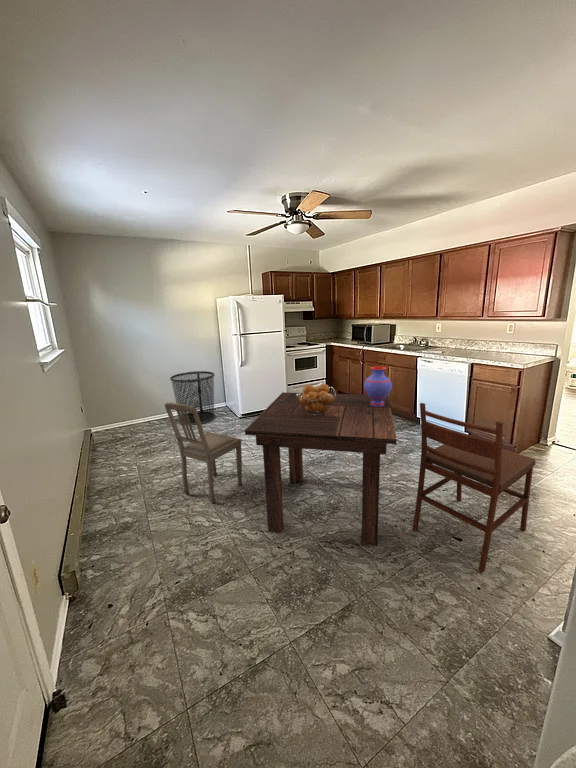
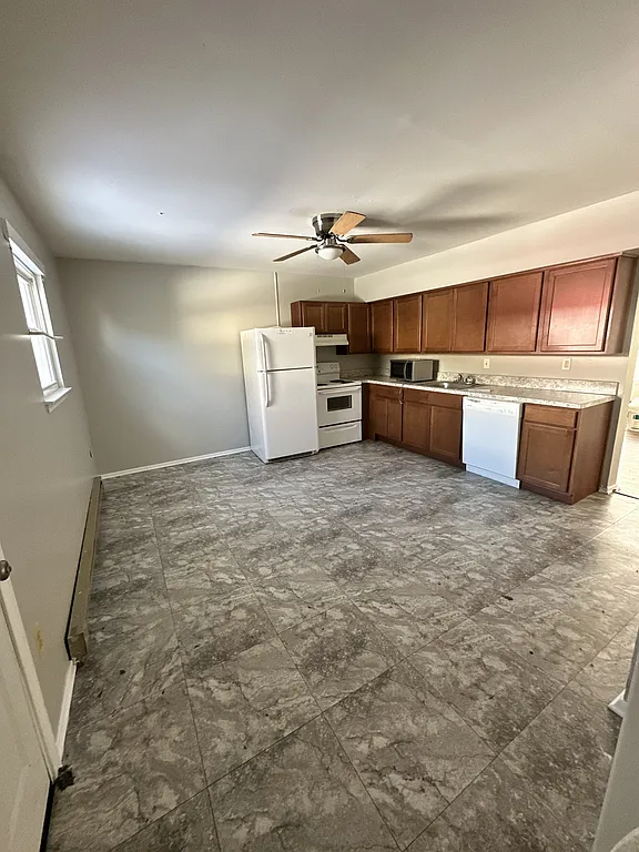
- dining chair [164,402,243,505]
- vase [363,365,393,407]
- dining chair [411,402,536,573]
- fruit basket [296,383,337,416]
- dining table [244,391,398,547]
- waste bin [169,370,217,426]
